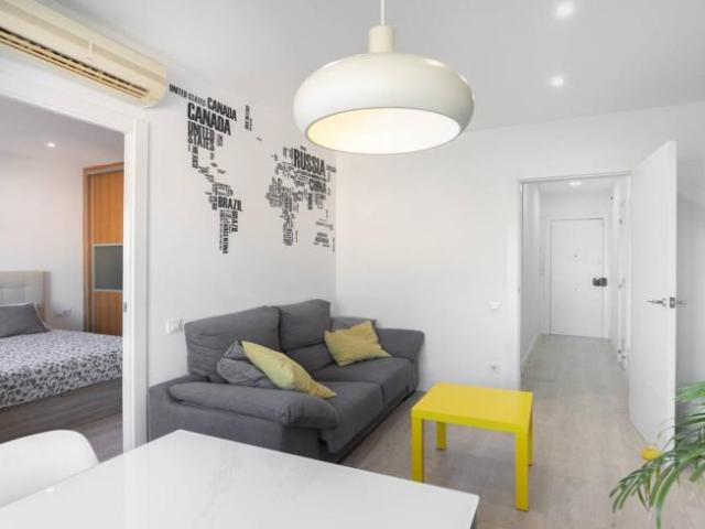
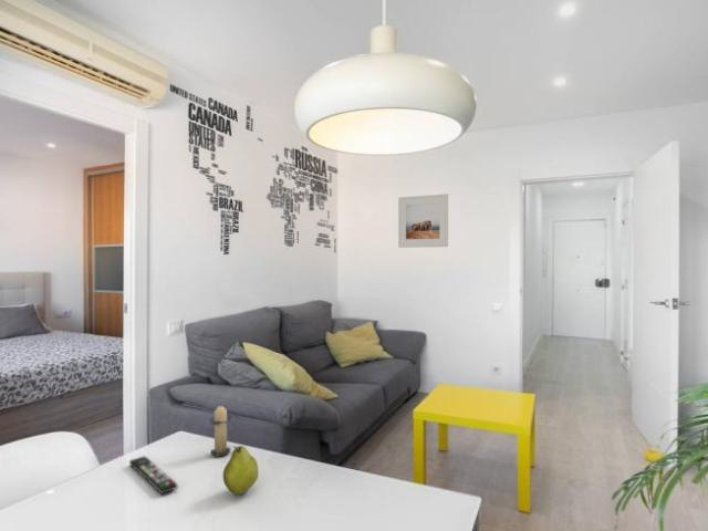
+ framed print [397,192,449,249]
+ candle [209,402,232,457]
+ remote control [128,455,178,496]
+ fruit [222,445,260,496]
